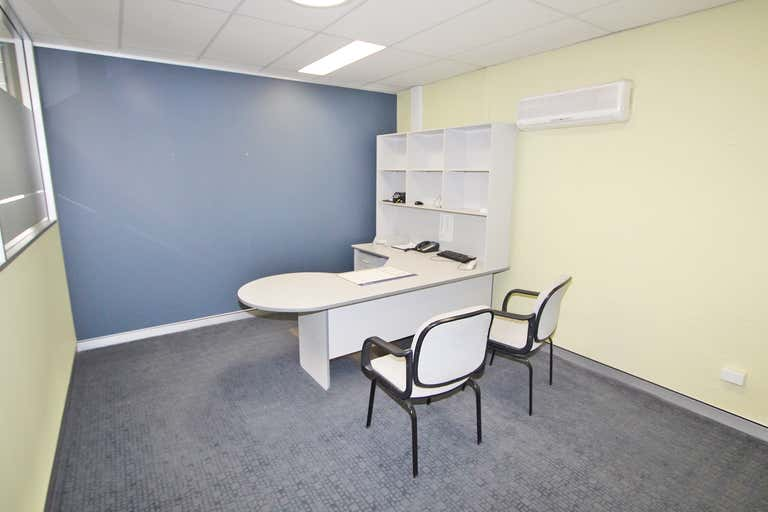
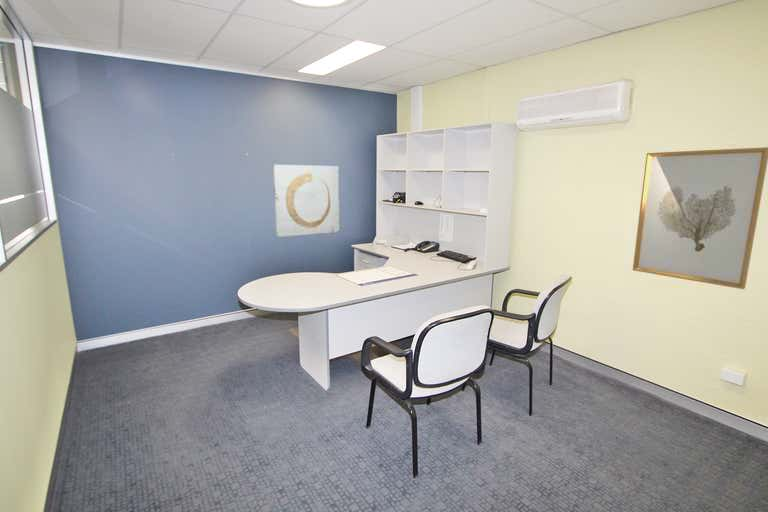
+ wall art [272,164,340,238]
+ wall art [632,146,768,290]
